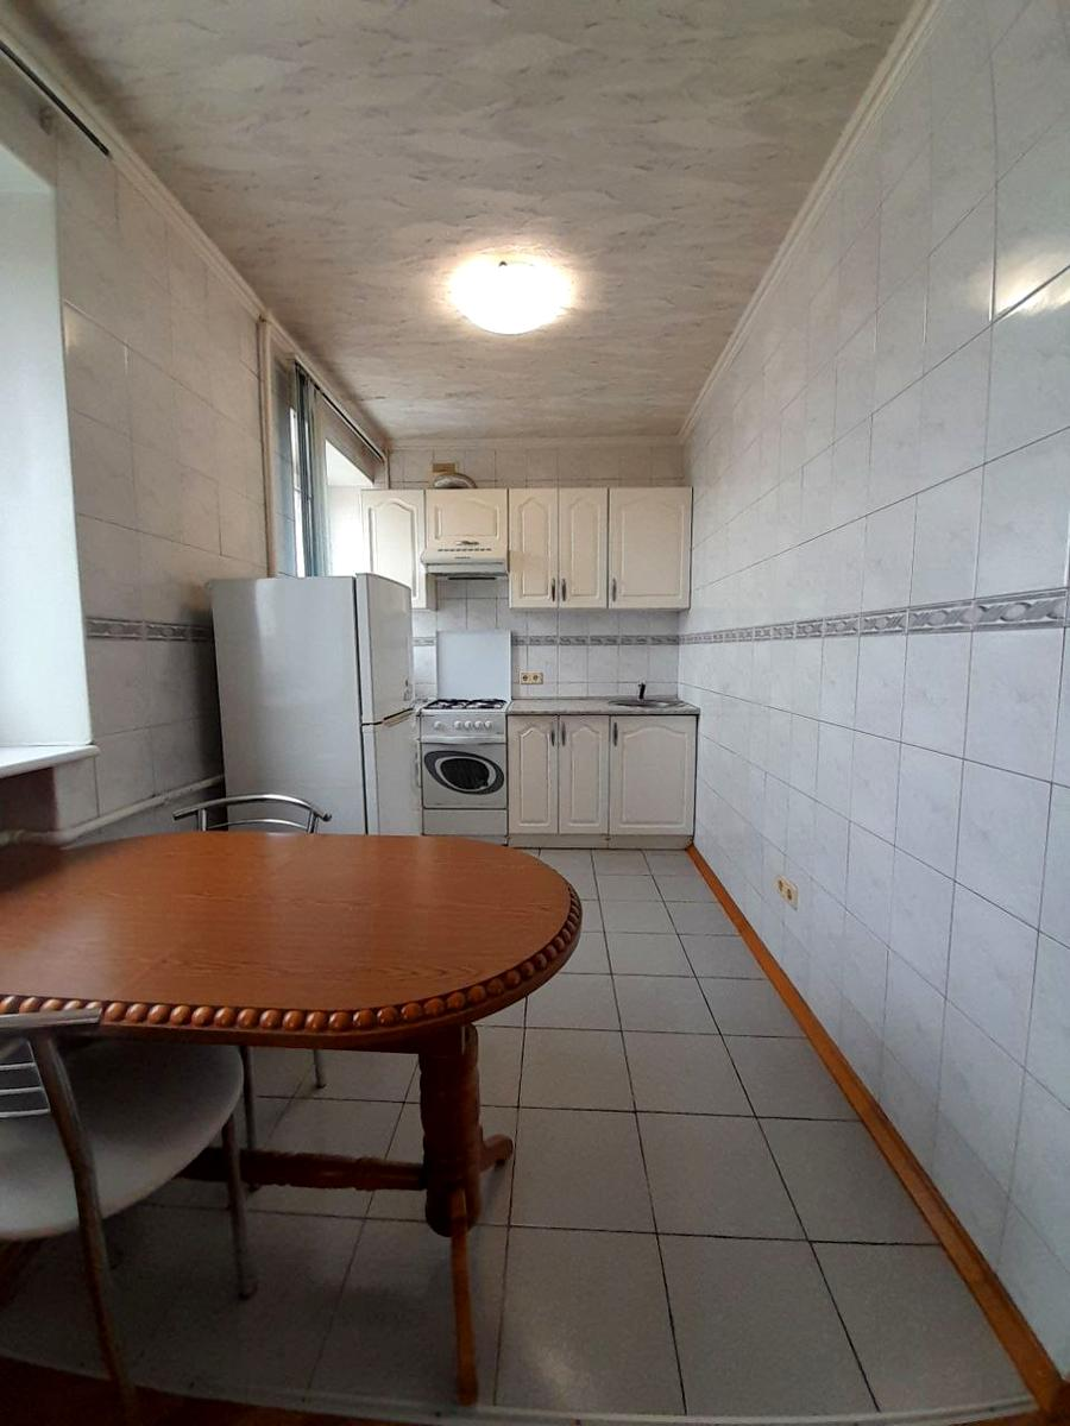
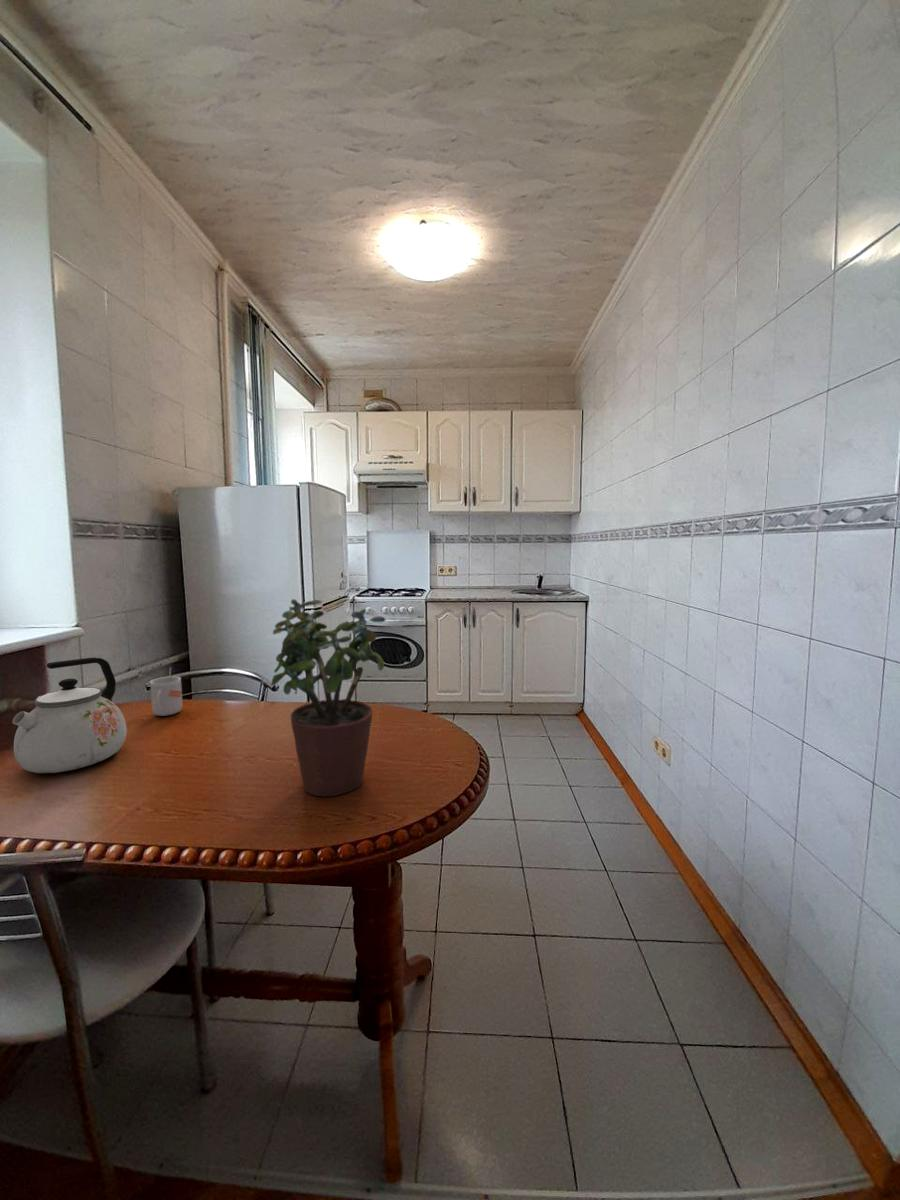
+ kettle [12,657,128,774]
+ potted plant [270,598,386,797]
+ mug [149,666,183,717]
